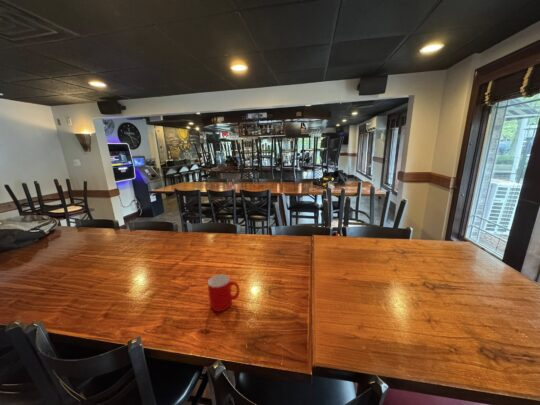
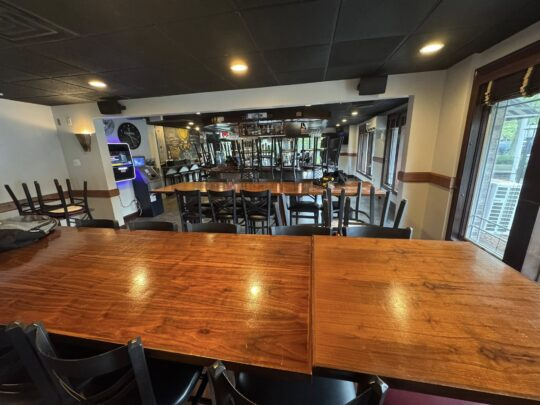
- cup [207,273,240,312]
